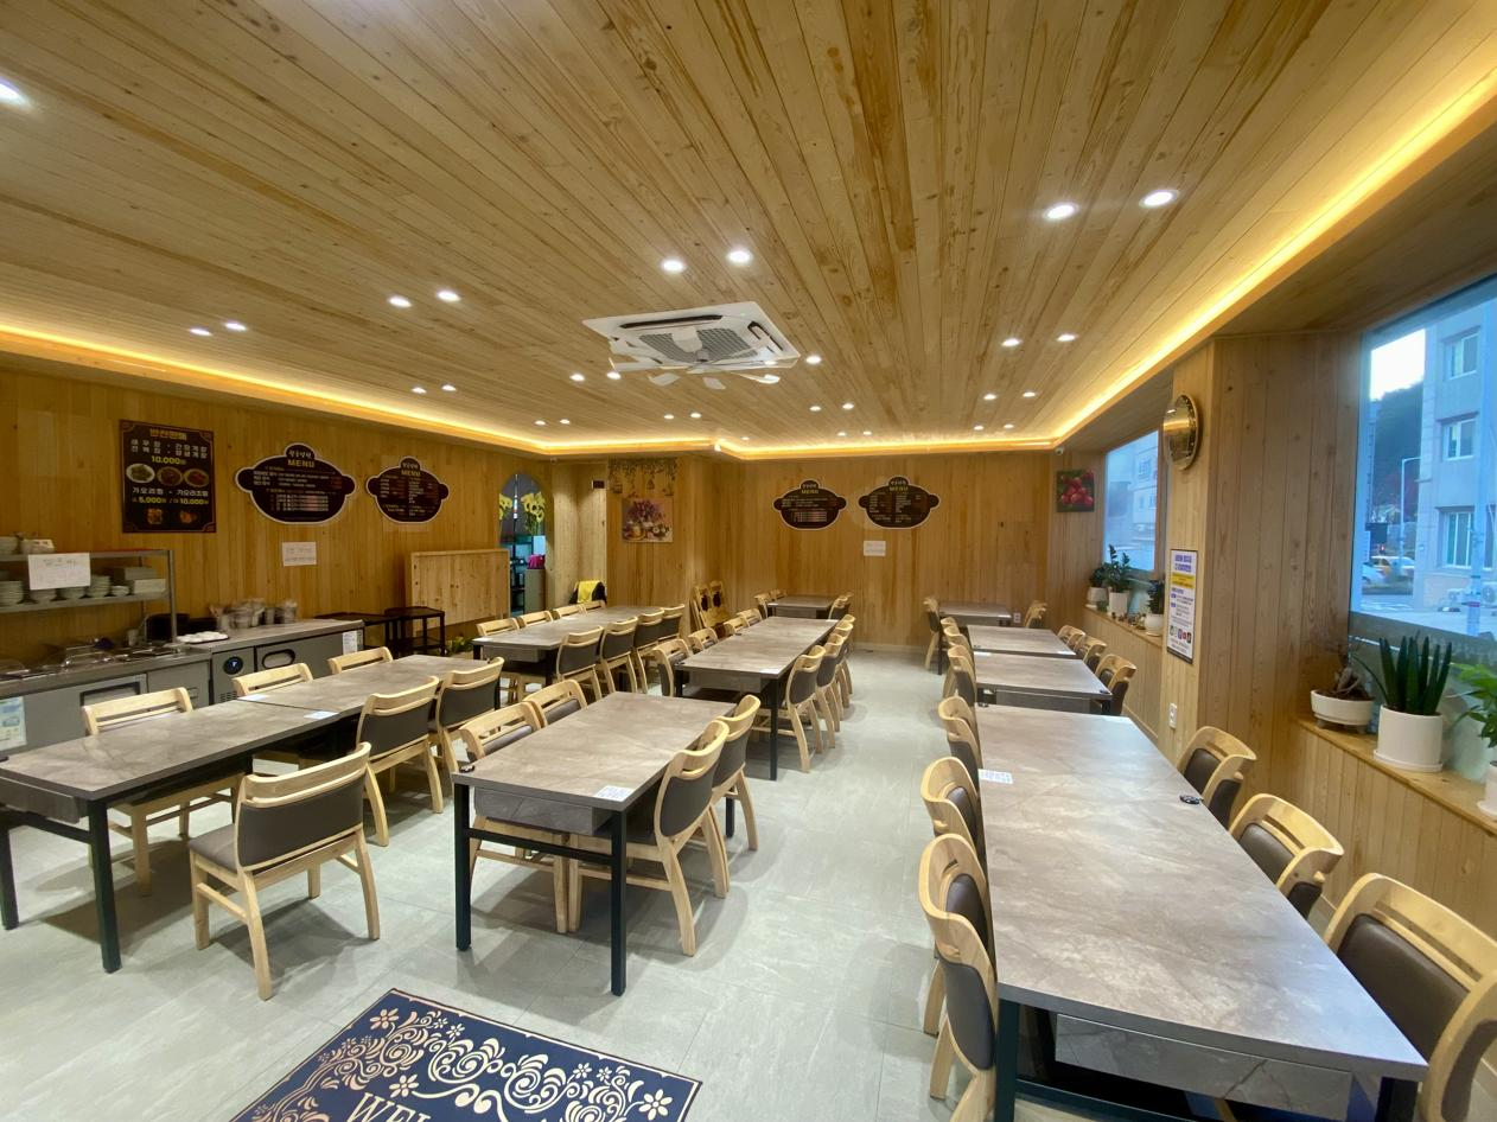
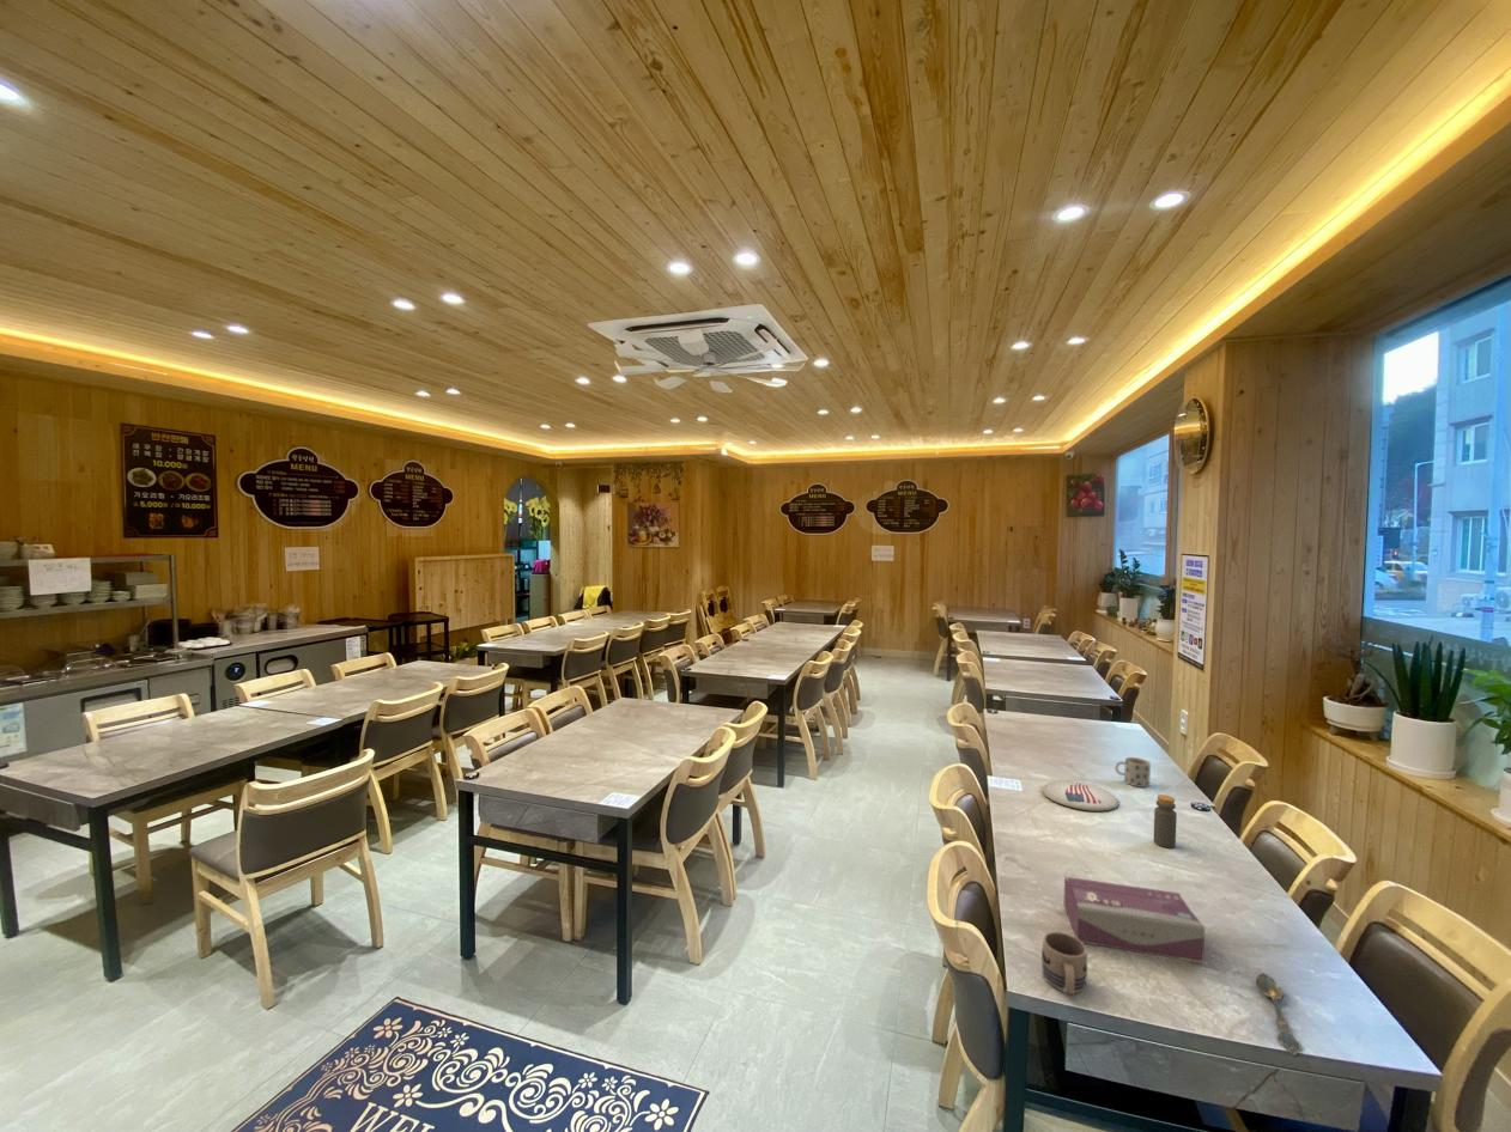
+ plate [1040,779,1119,813]
+ mug [1040,931,1088,996]
+ tissue box [1063,876,1206,963]
+ spoon [1255,972,1303,1057]
+ bottle [1153,793,1178,848]
+ mug [1113,756,1152,789]
